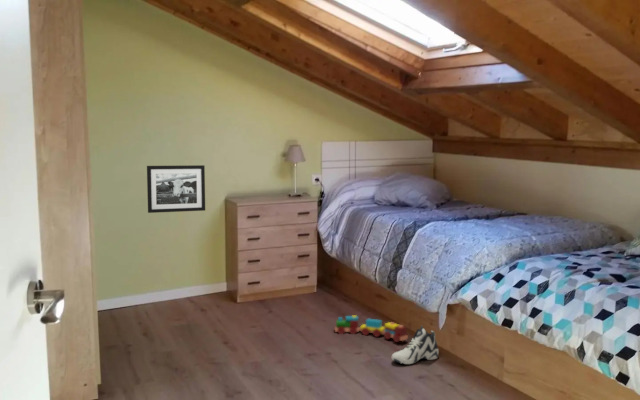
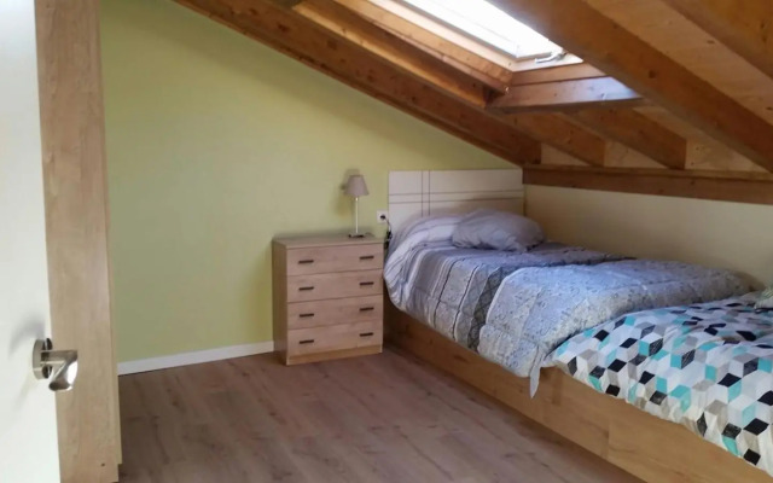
- picture frame [146,164,206,214]
- sneaker [391,325,440,365]
- toy train [334,314,409,343]
